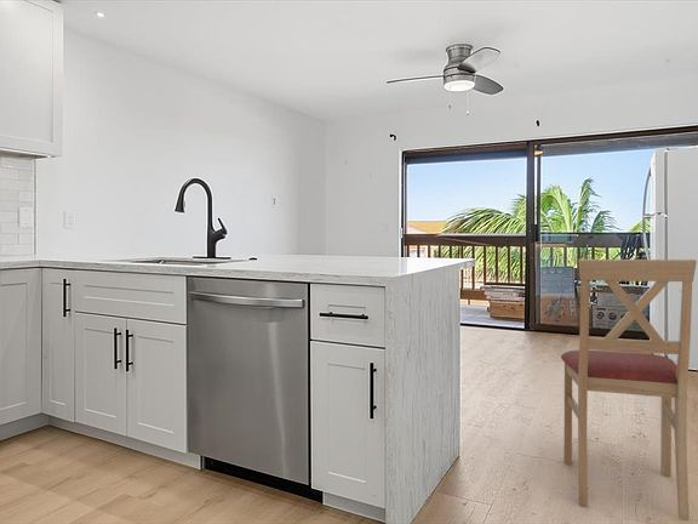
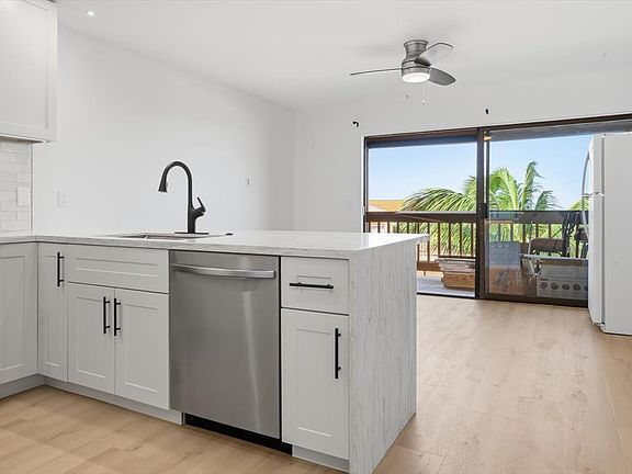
- chair [560,258,698,522]
